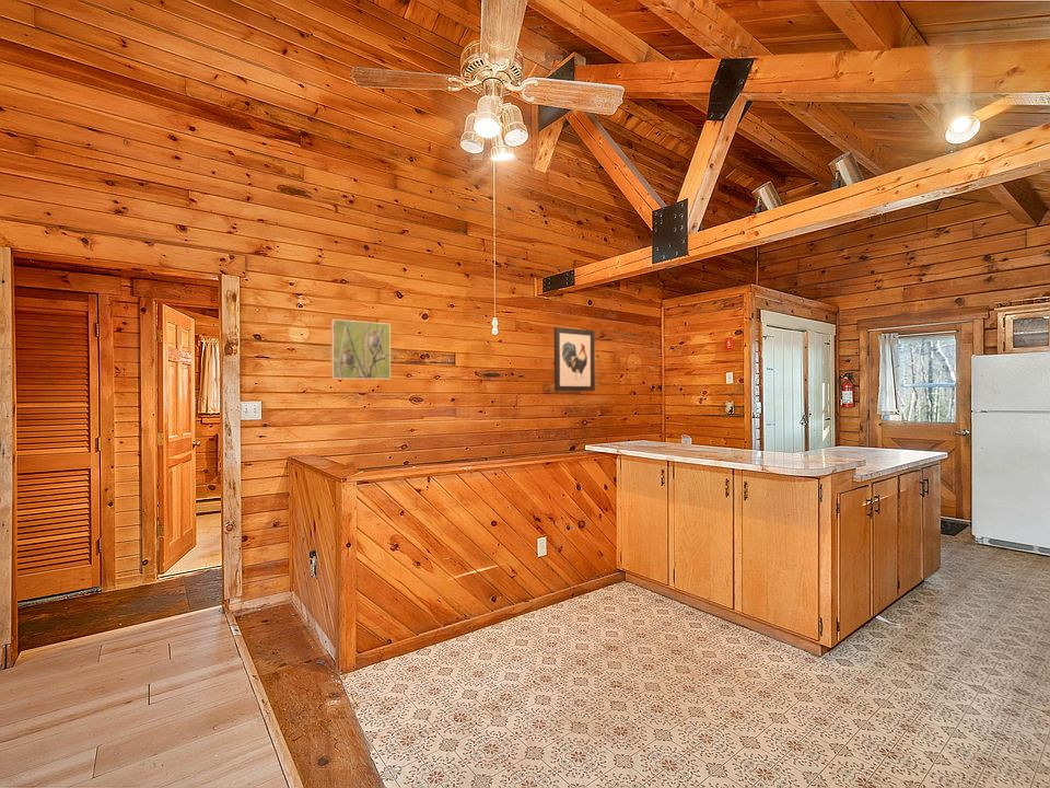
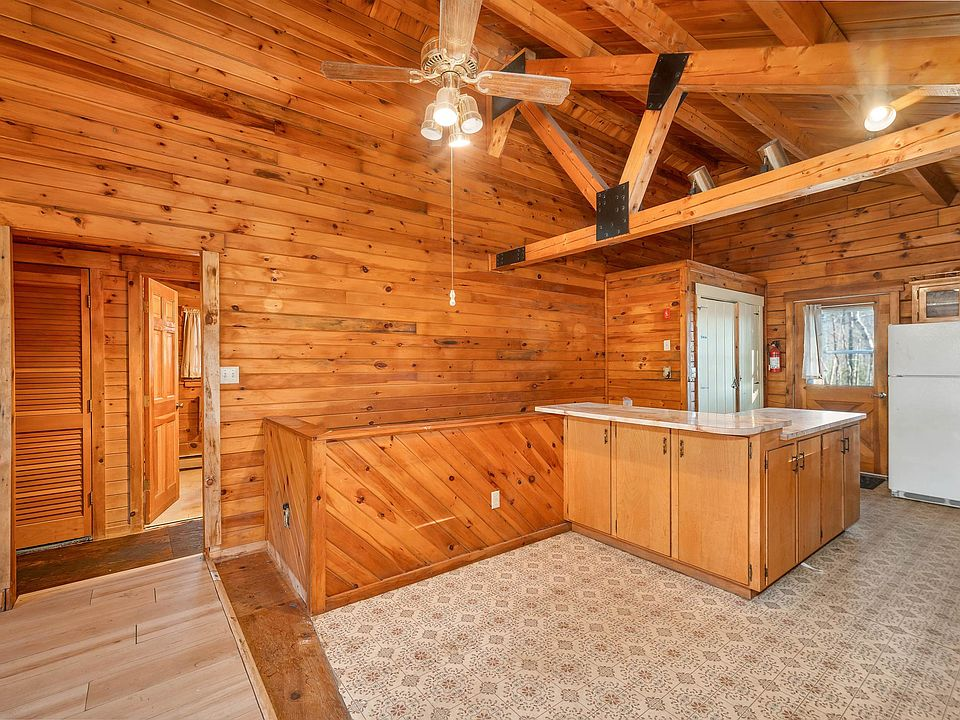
- wall art [553,326,596,392]
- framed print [330,318,392,381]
